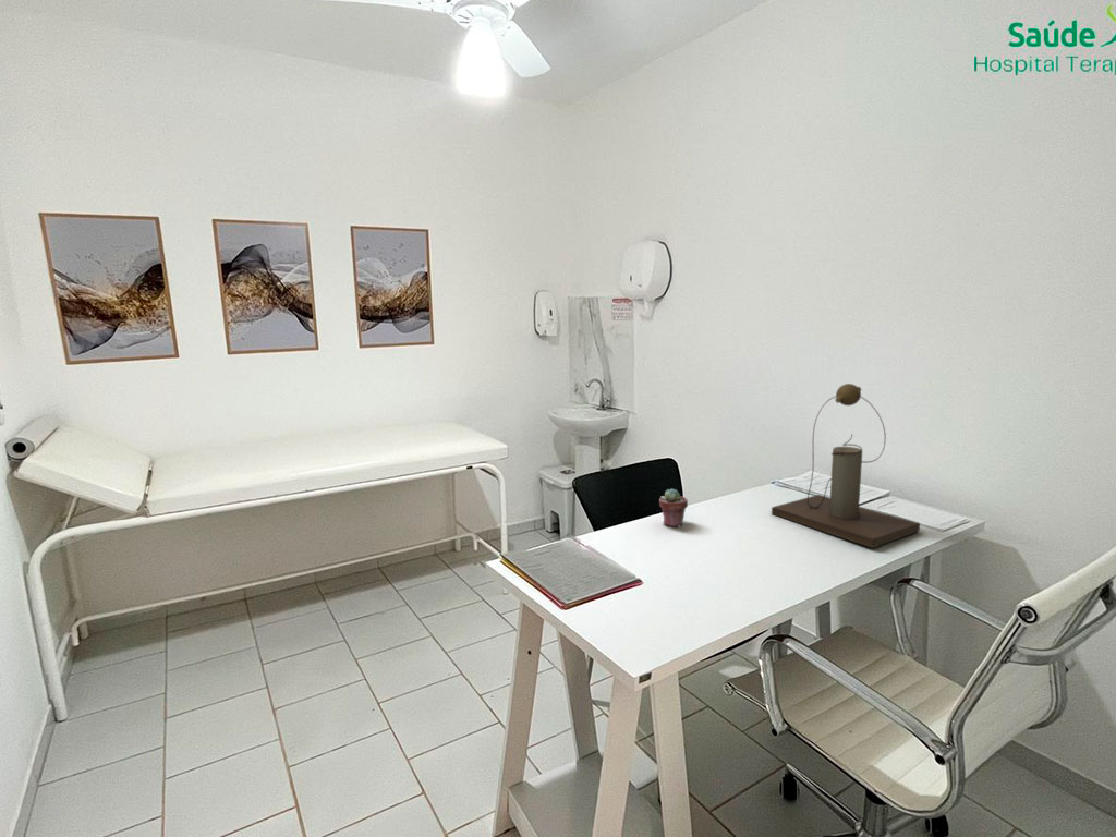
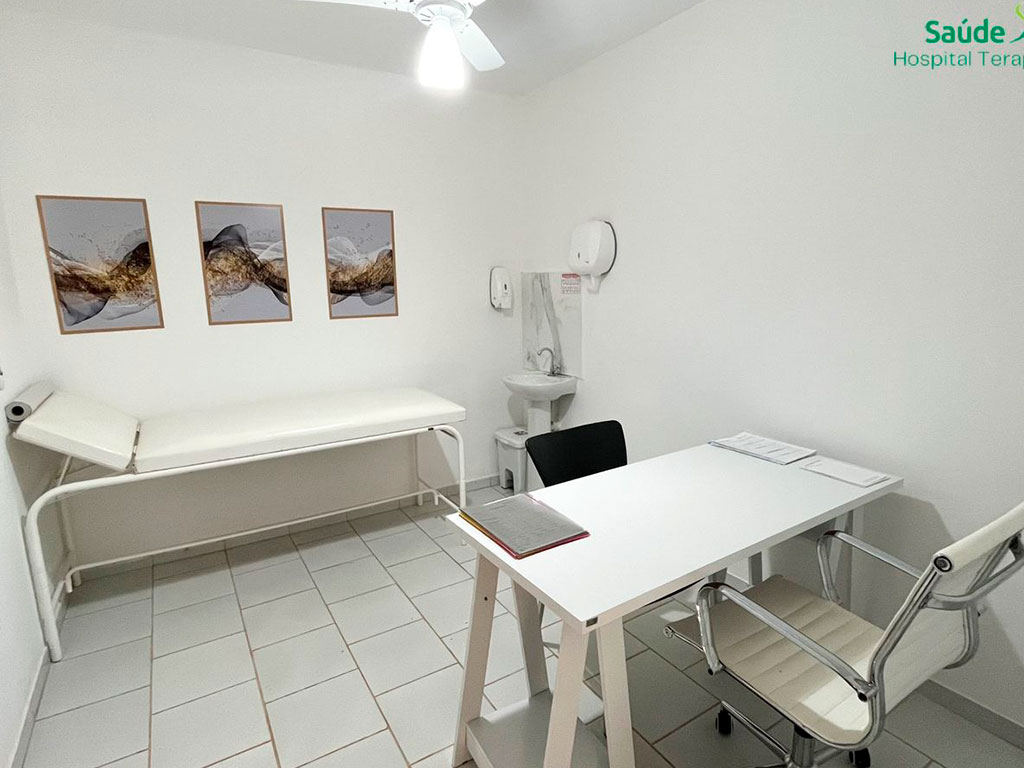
- potted succulent [658,487,689,529]
- desk lamp [771,383,921,549]
